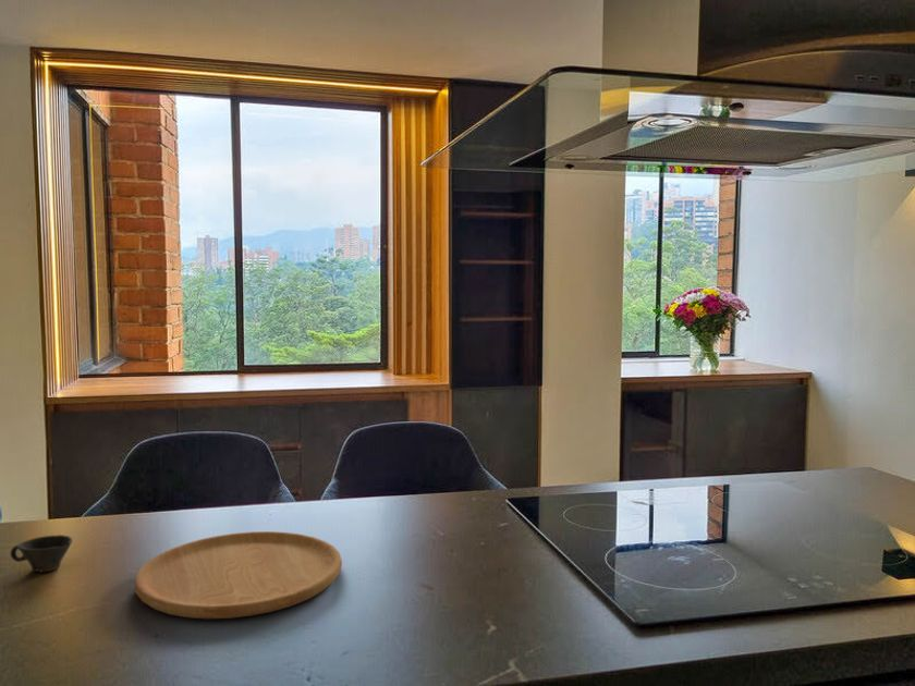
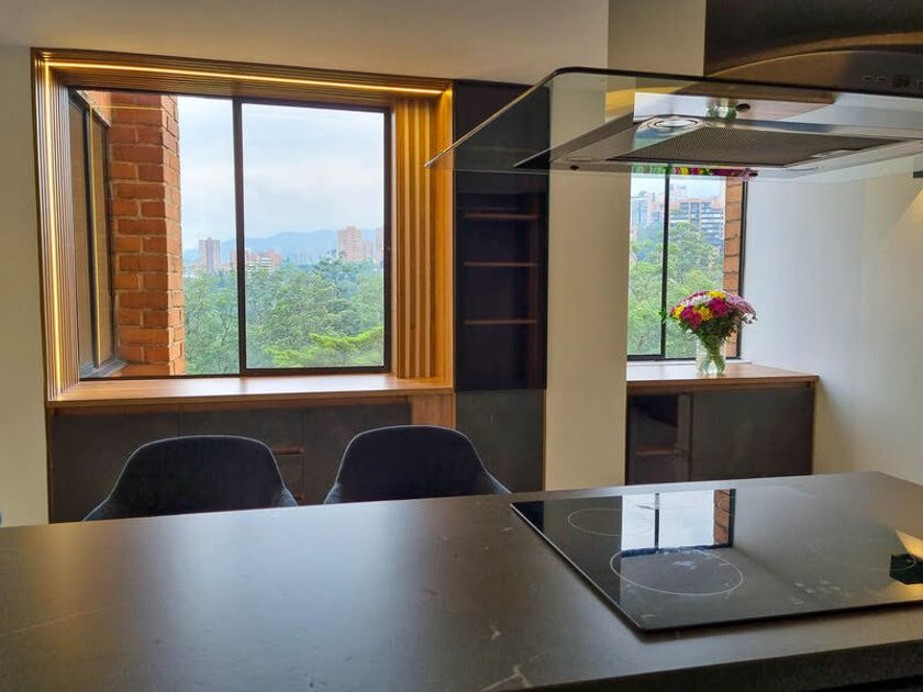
- cup [10,534,74,573]
- cutting board [133,530,343,620]
